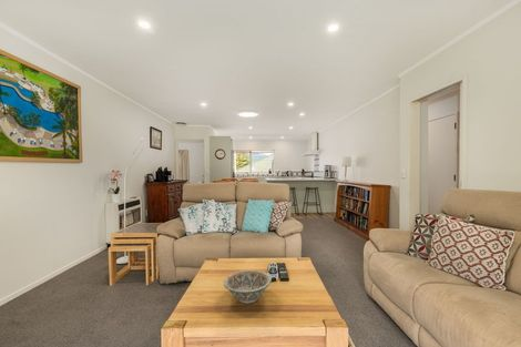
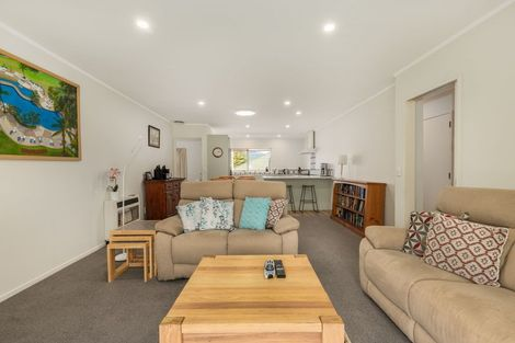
- decorative bowl [223,269,273,305]
